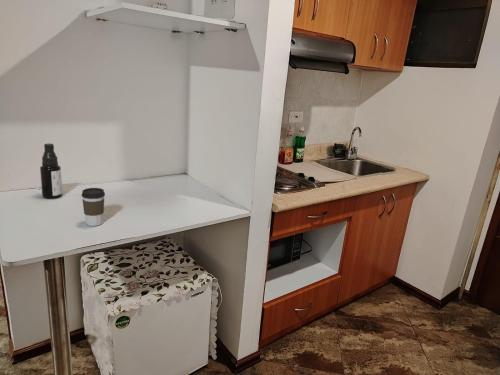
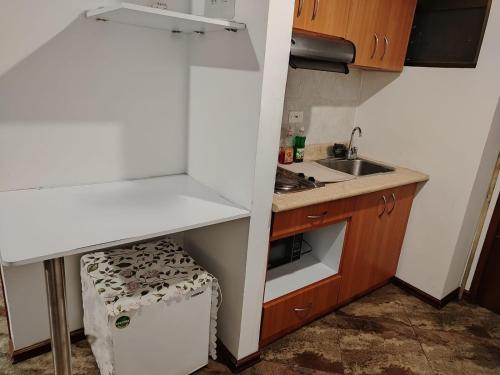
- spray bottle [39,143,63,199]
- coffee cup [81,187,106,227]
